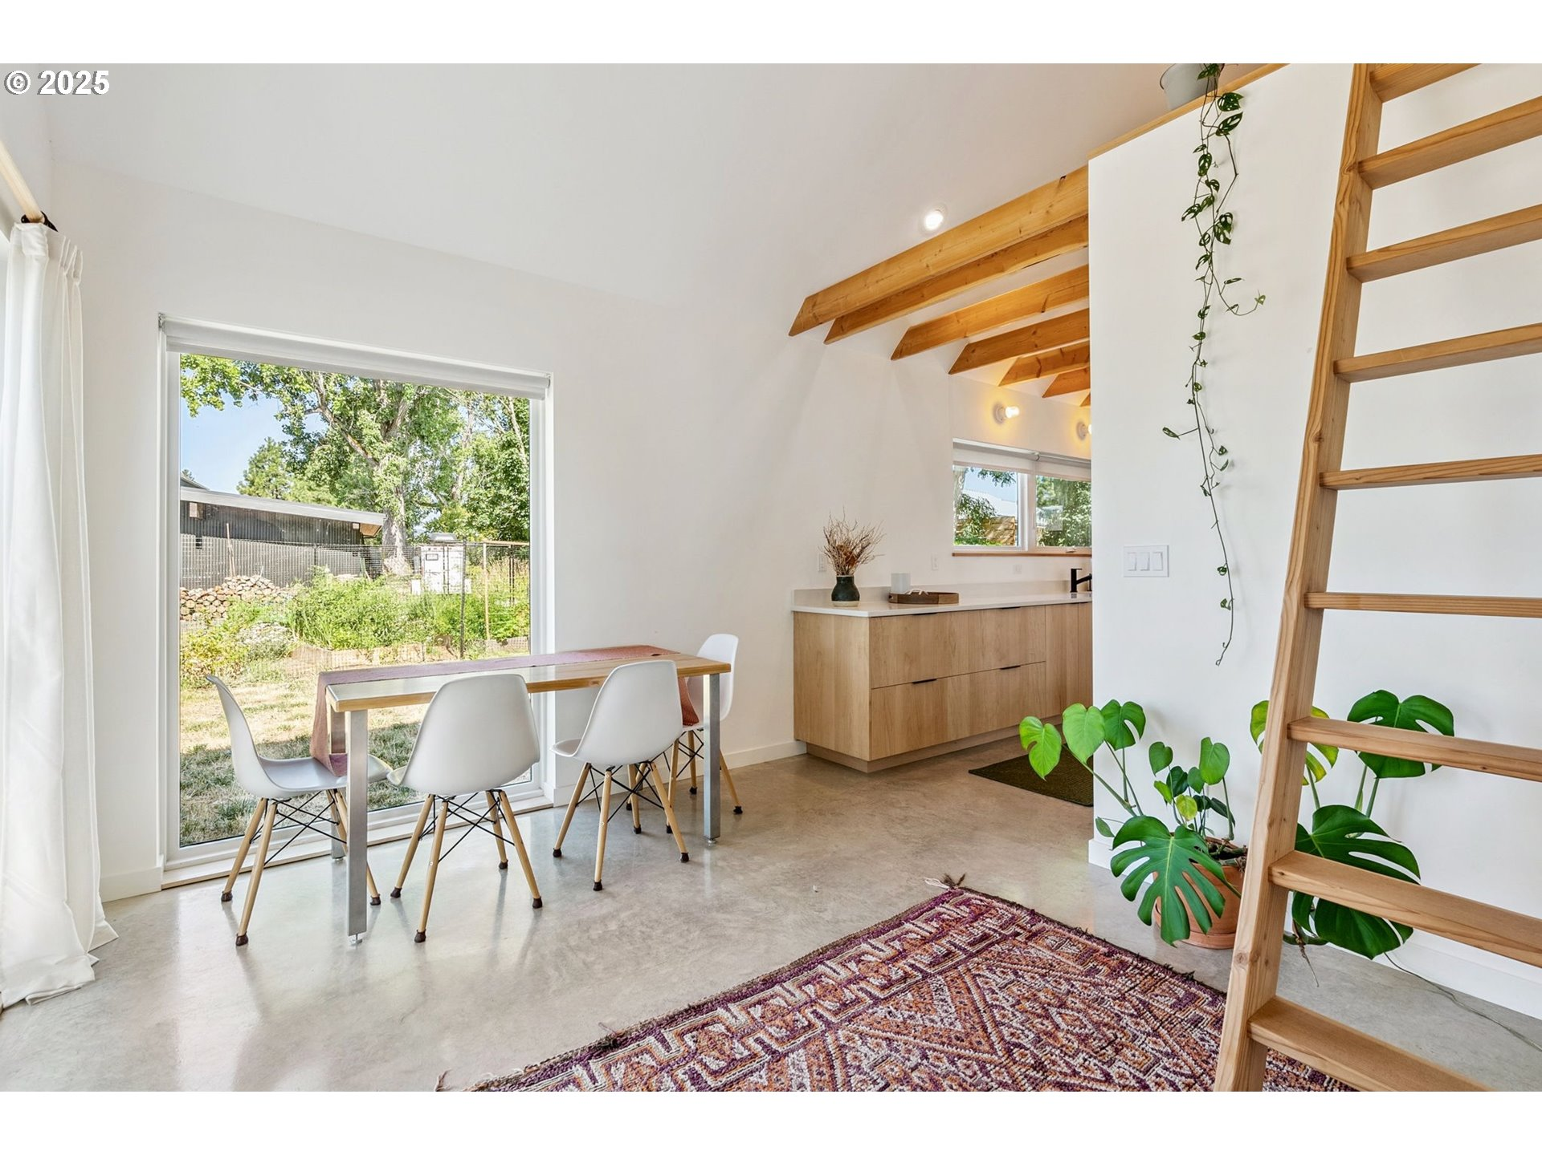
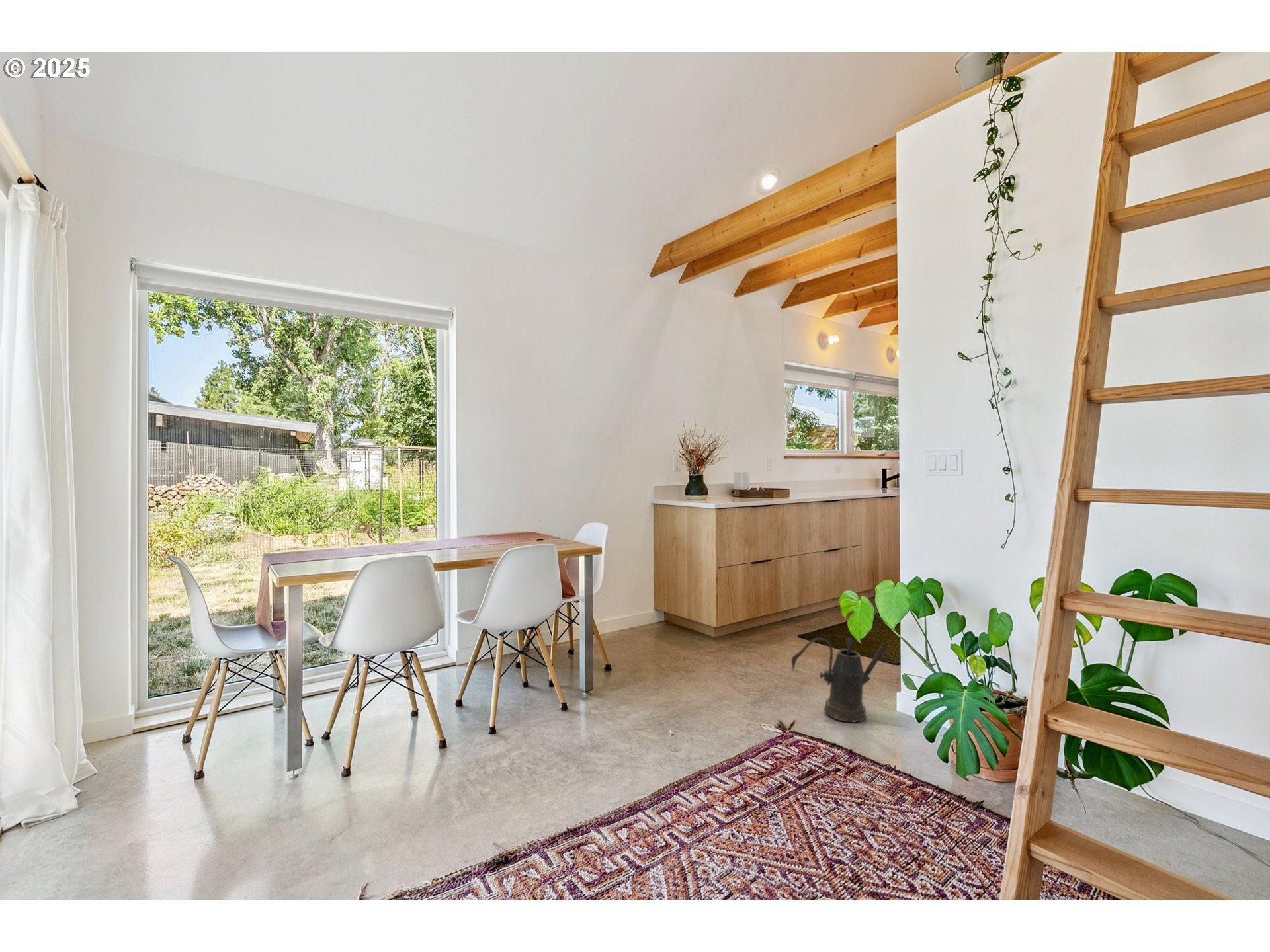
+ watering can [791,637,887,723]
